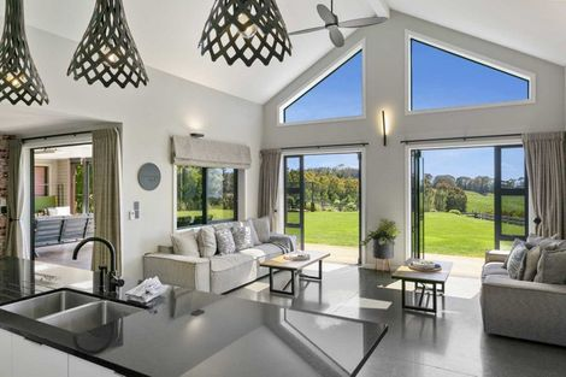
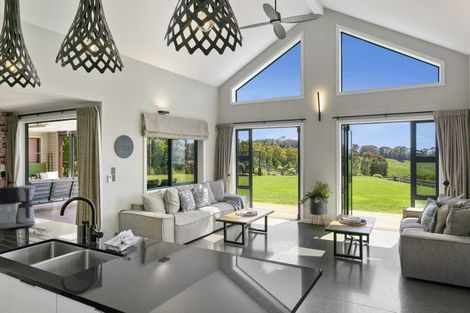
+ coffee maker [0,184,36,231]
